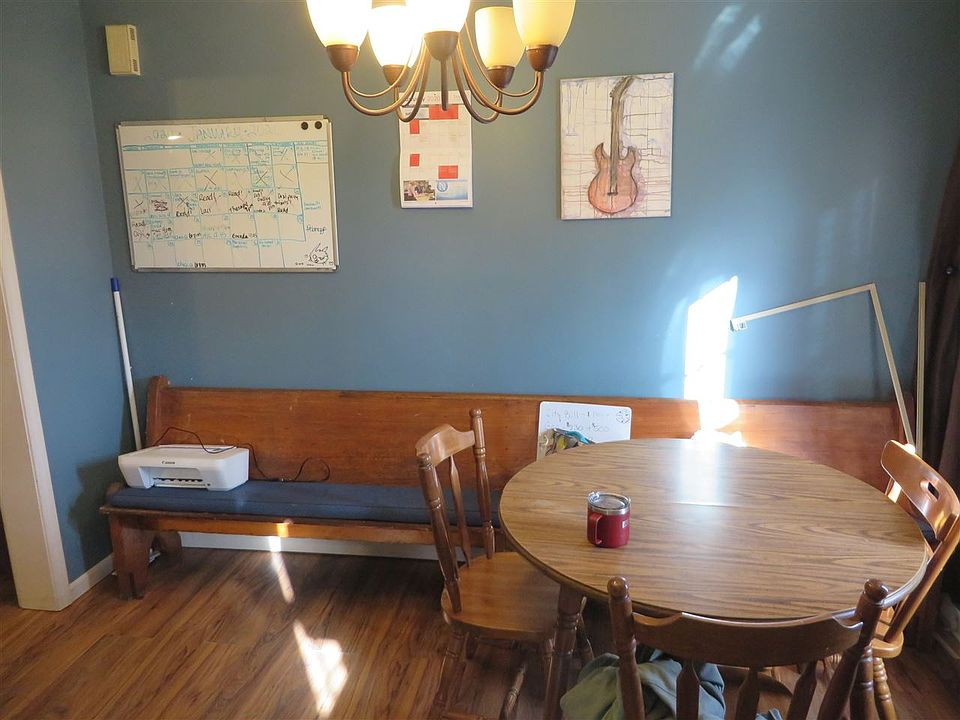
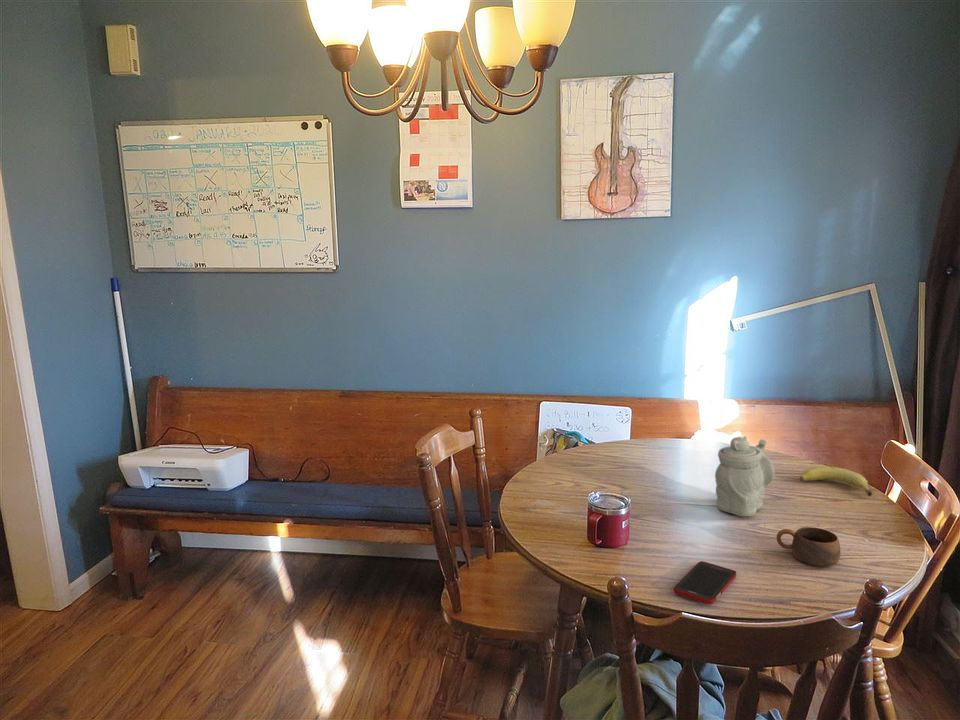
+ teapot [714,435,775,517]
+ cup [775,526,841,567]
+ cell phone [673,560,737,605]
+ fruit [799,465,874,497]
